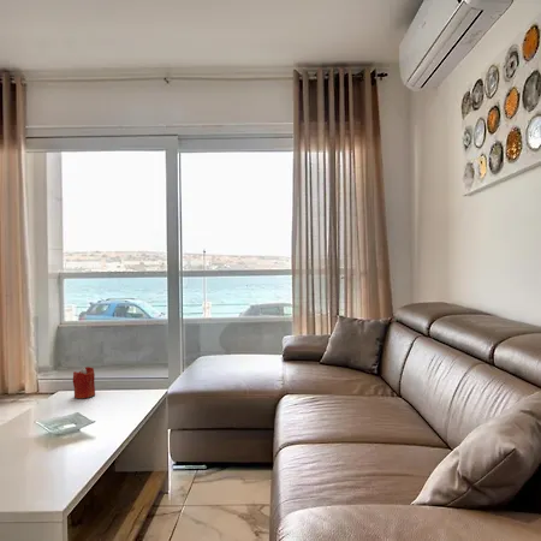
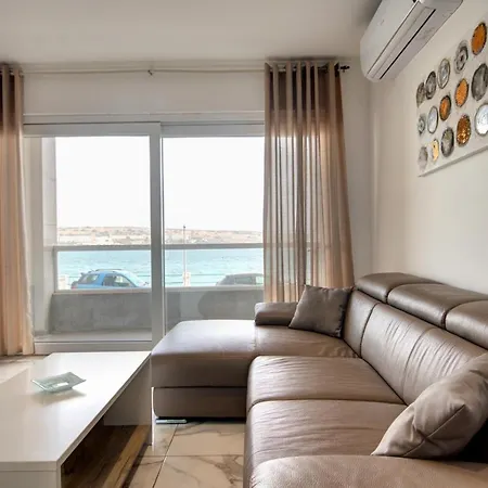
- candle [72,365,96,399]
